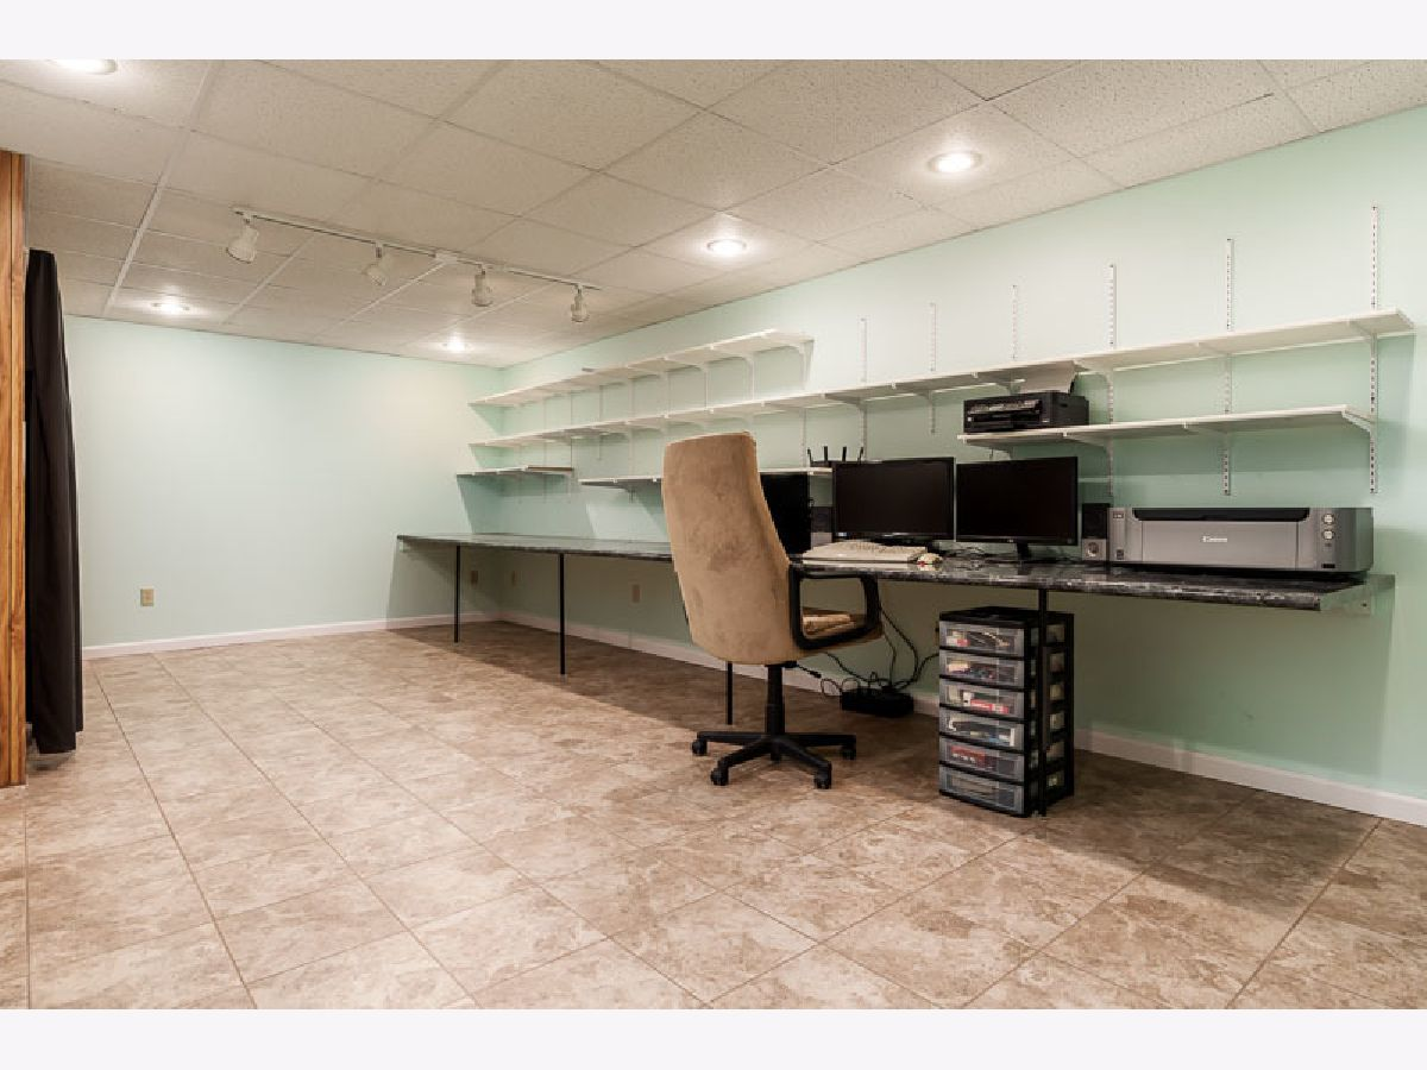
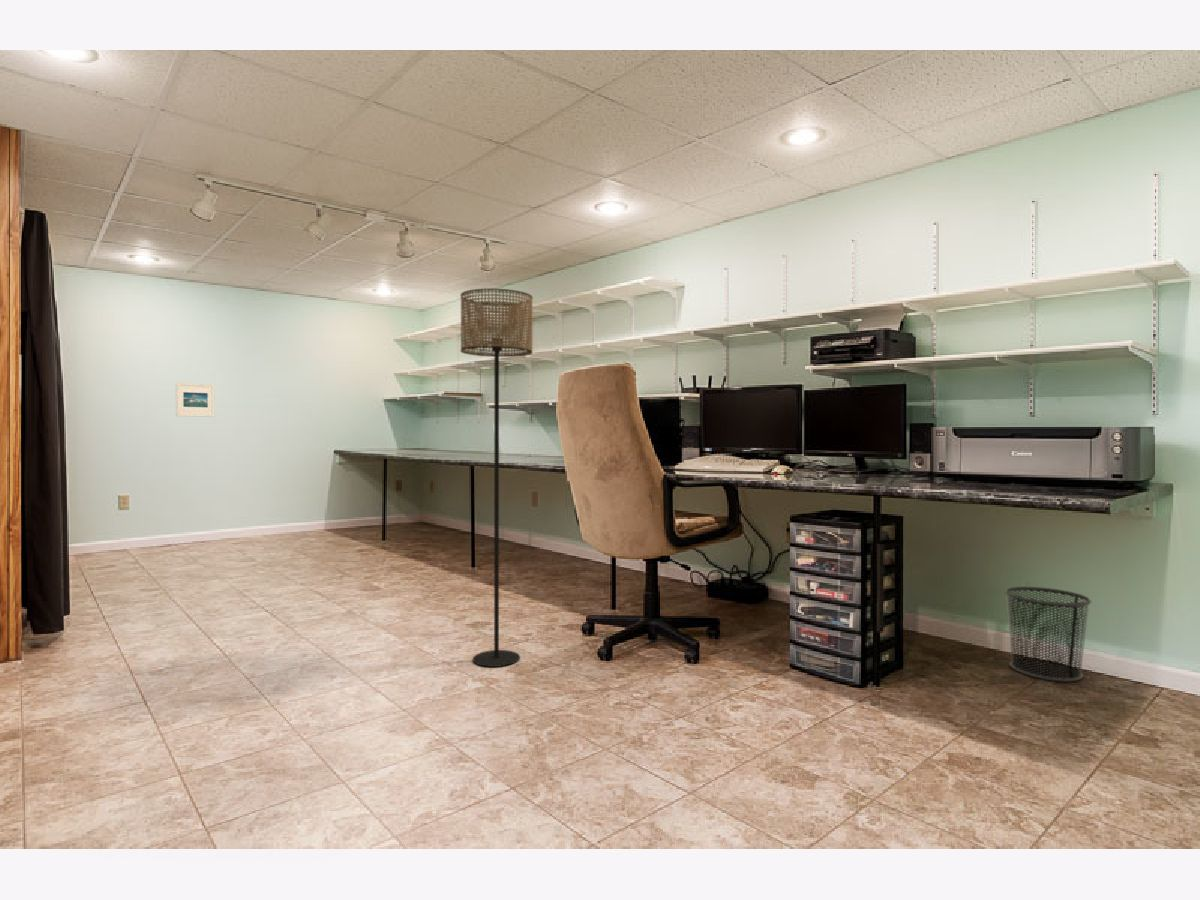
+ floor lamp [460,288,534,668]
+ waste bin [1004,586,1092,683]
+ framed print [175,382,216,418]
